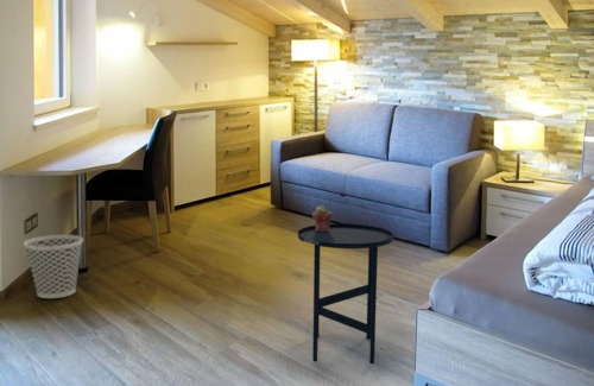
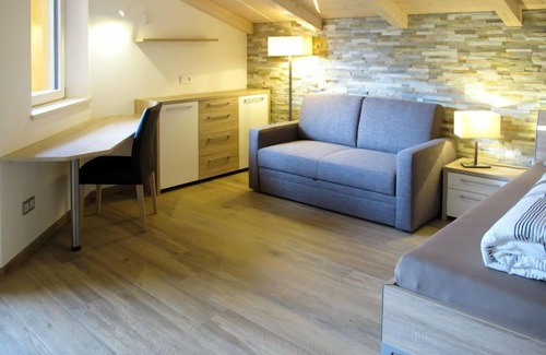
- wastebasket [23,234,84,299]
- potted succulent [311,204,333,232]
- side table [297,222,394,365]
